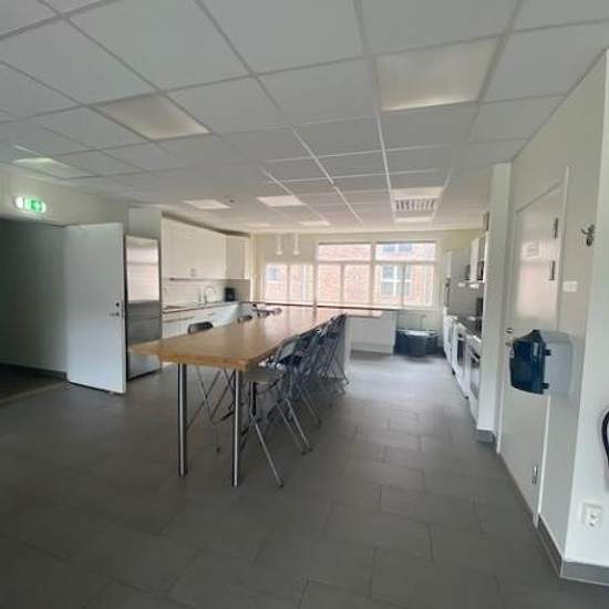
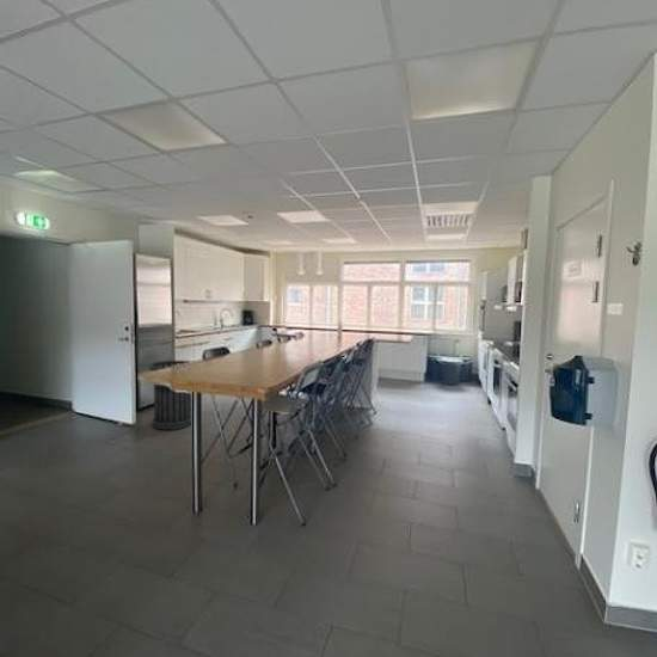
+ trash can [147,360,194,431]
